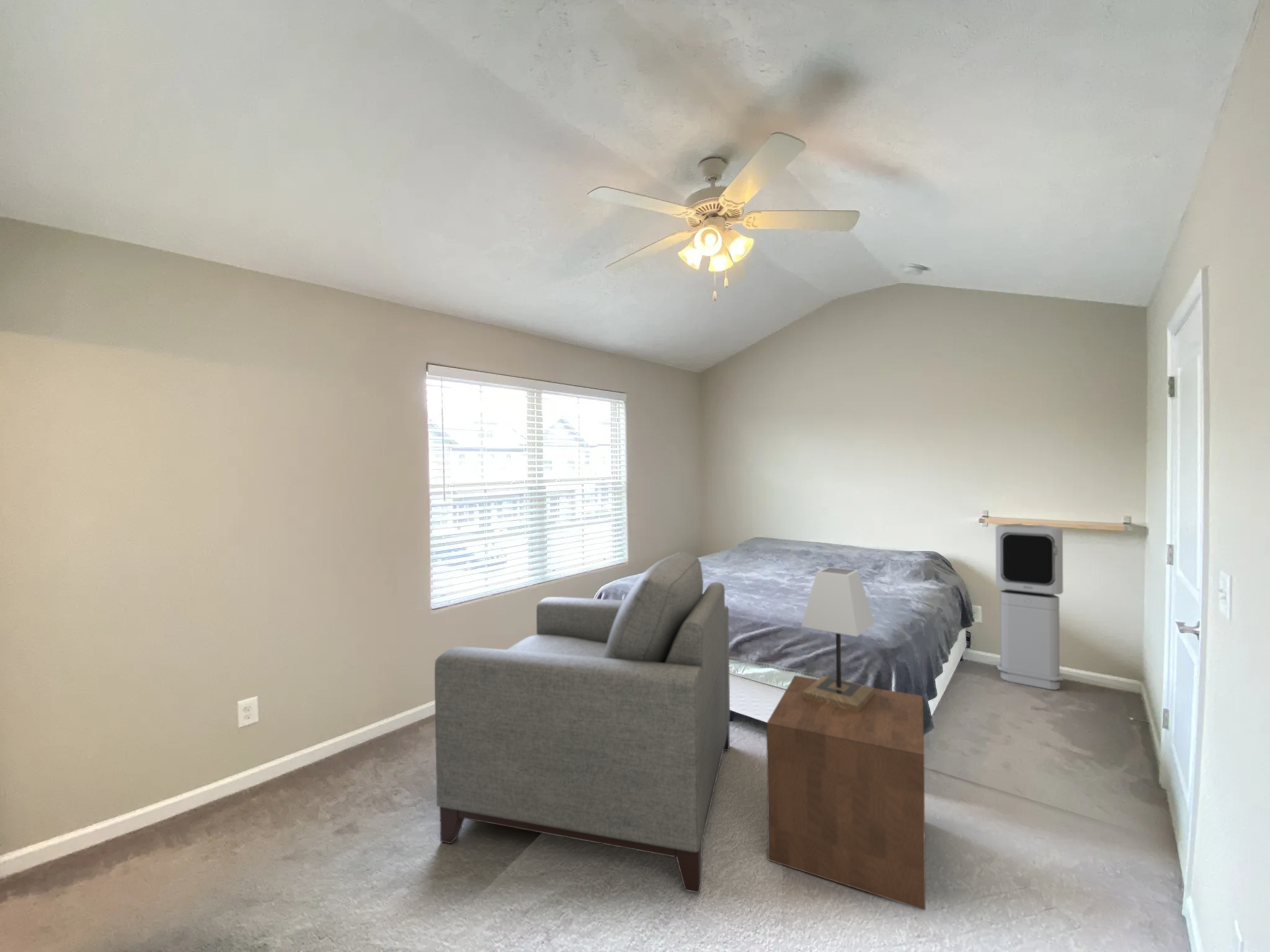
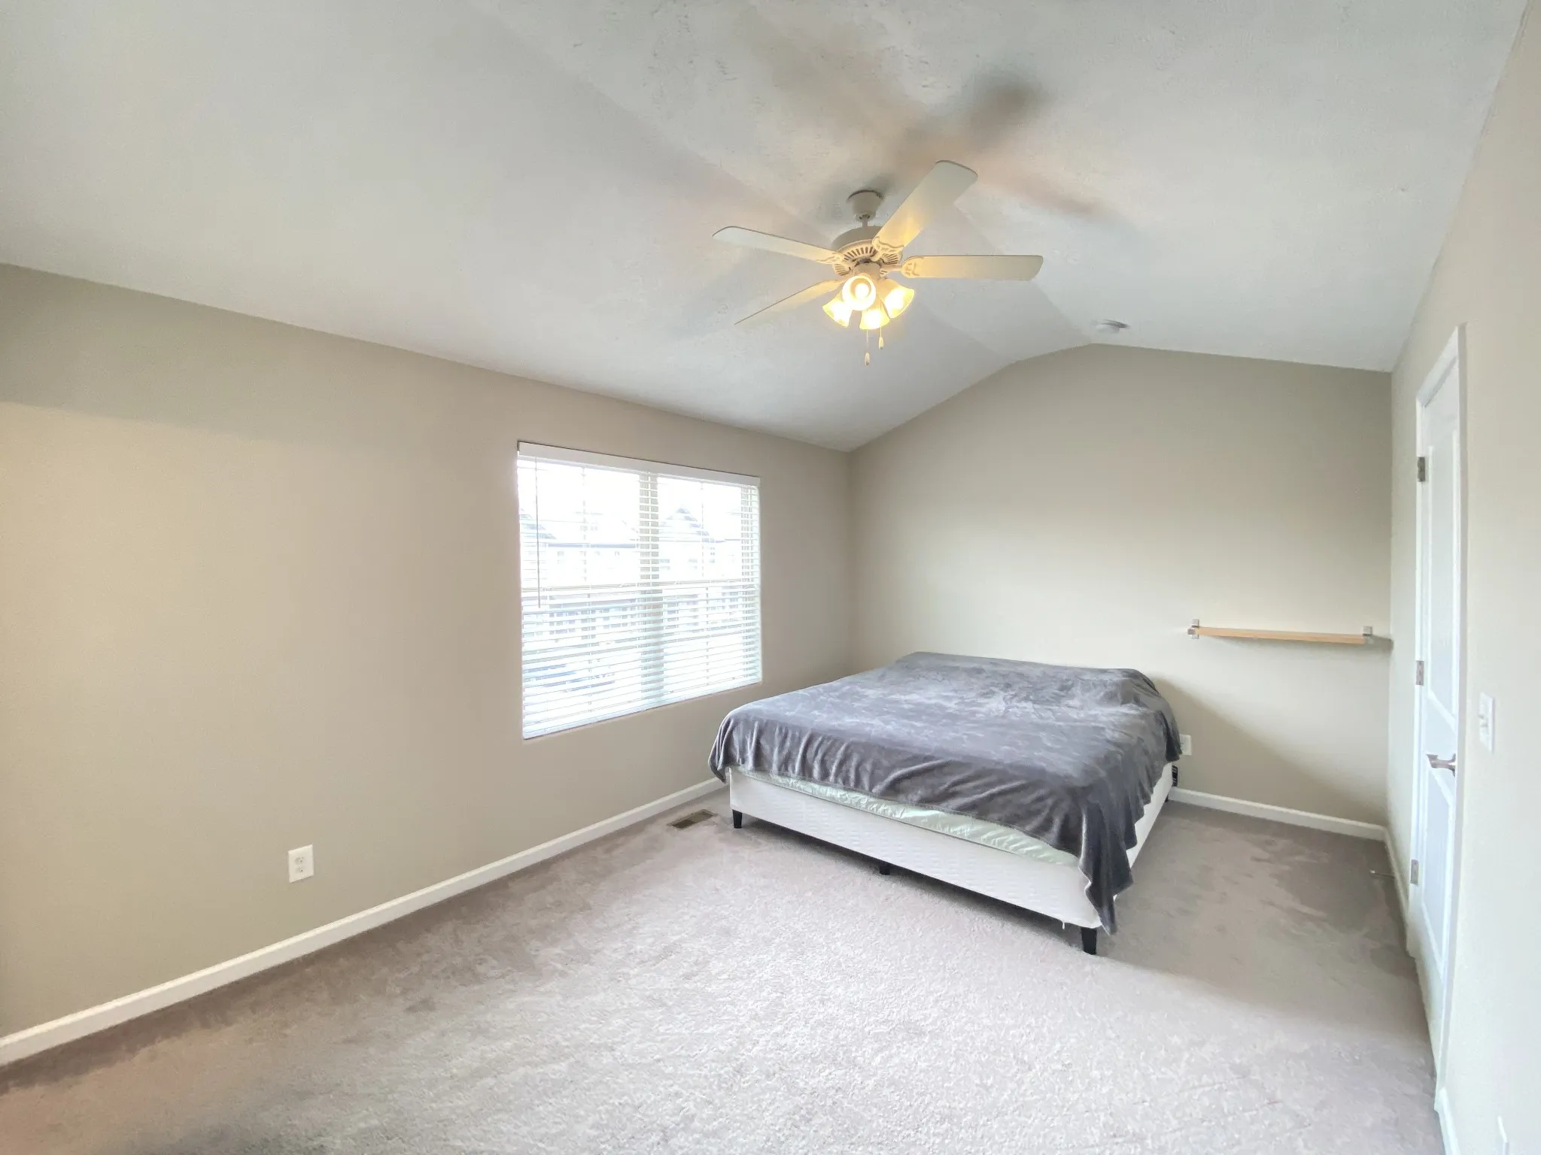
- lamp [801,566,876,713]
- chair [434,551,730,894]
- side table [766,675,926,911]
- air purifier [995,523,1064,690]
